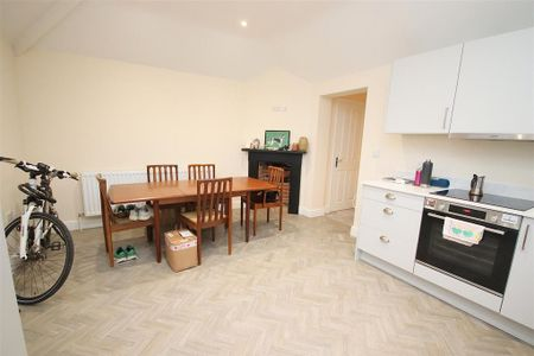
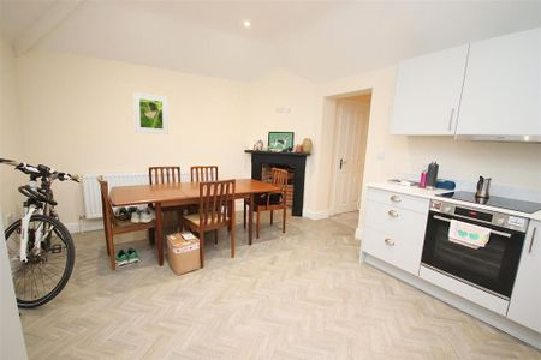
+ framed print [132,91,170,136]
